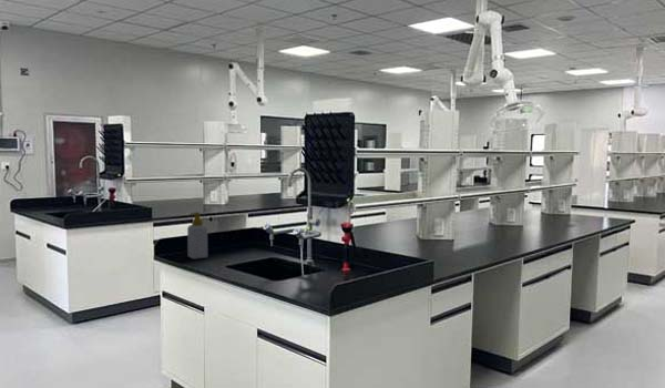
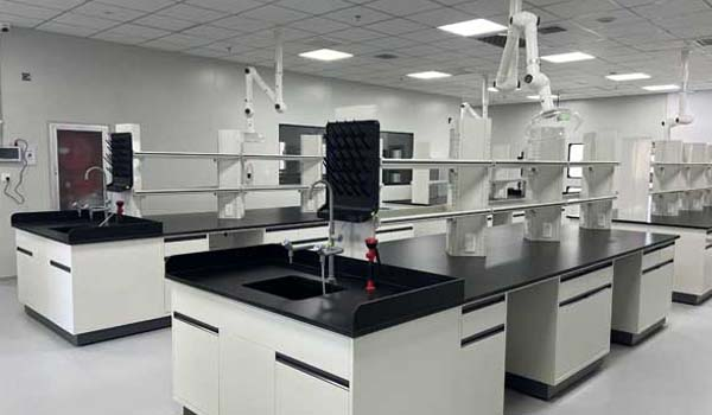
- soap bottle [186,211,208,261]
